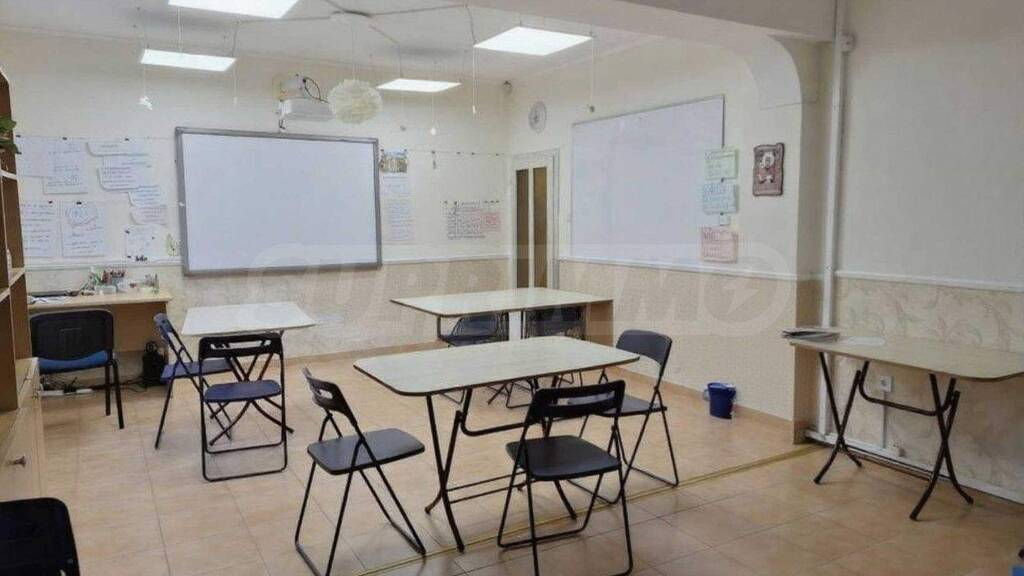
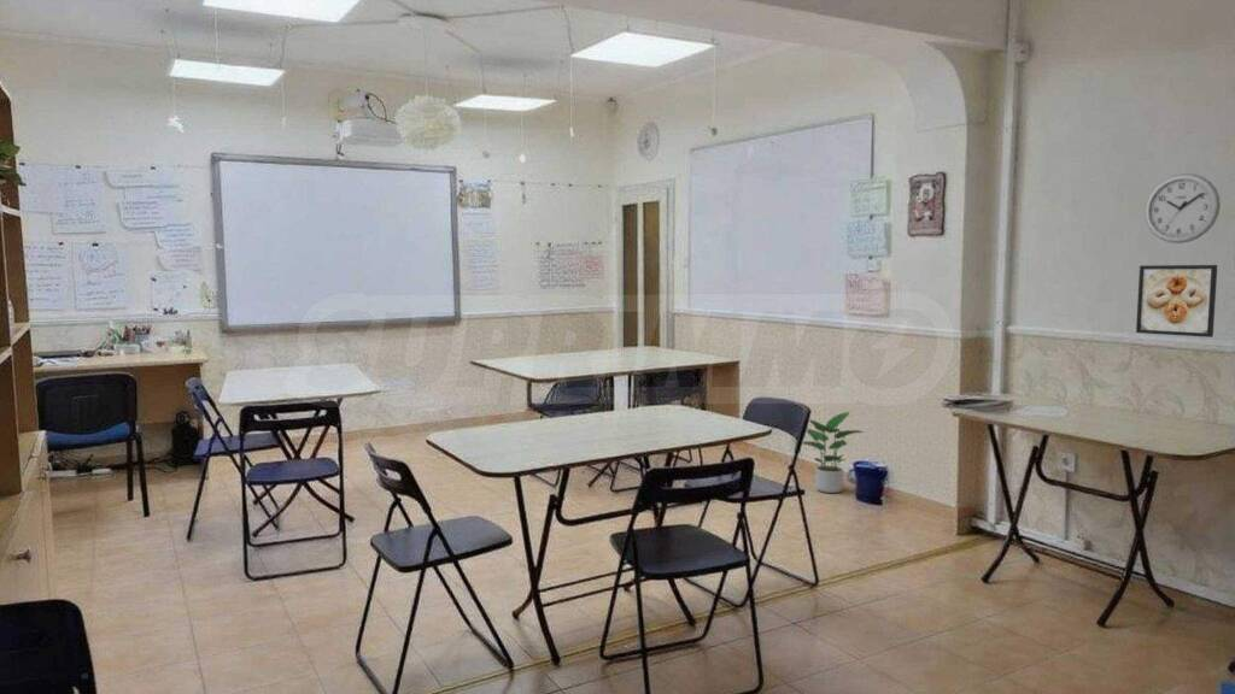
+ wall clock [1143,172,1222,245]
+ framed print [1135,264,1218,339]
+ potted plant [802,411,865,494]
